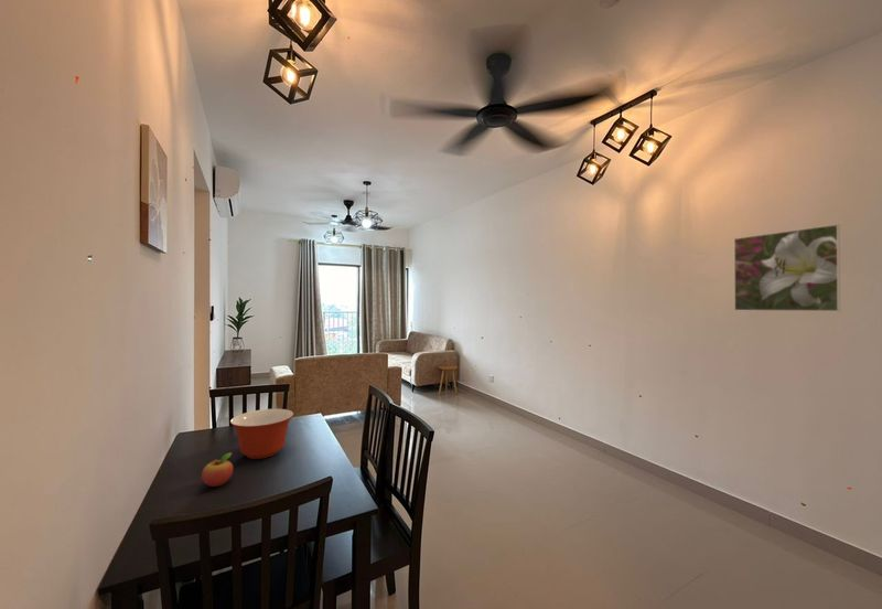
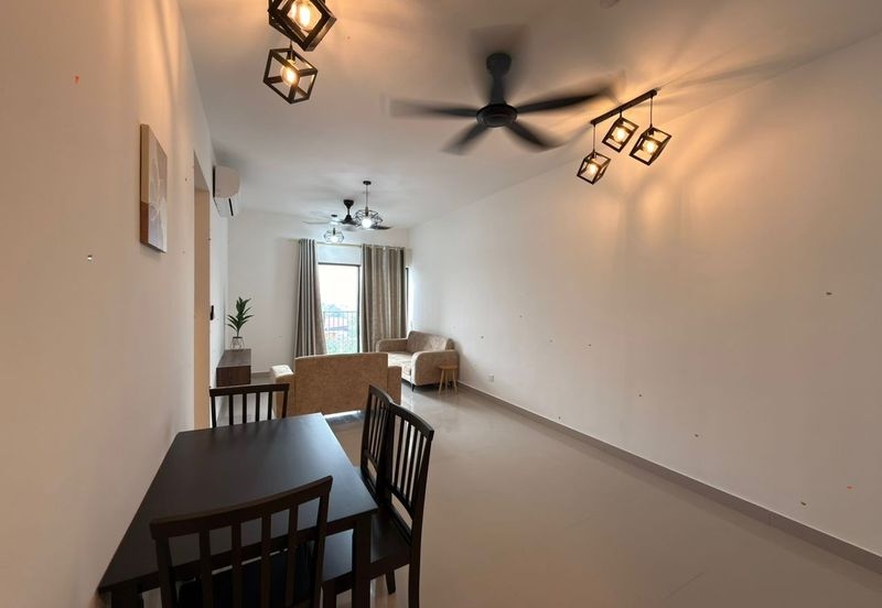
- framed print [733,223,841,312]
- fruit [201,451,234,488]
- mixing bowl [229,408,294,460]
